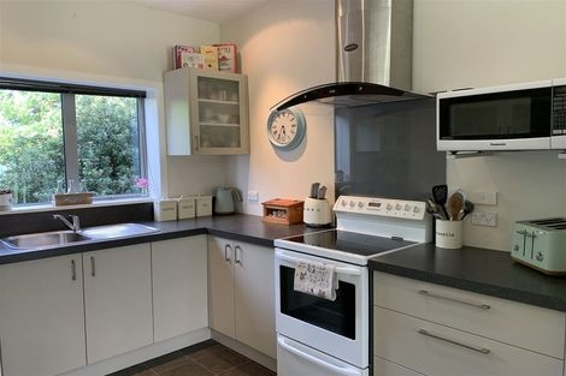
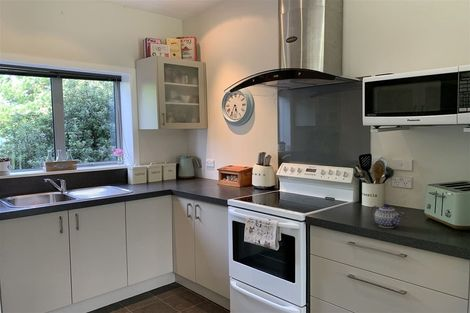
+ teapot [370,203,405,229]
